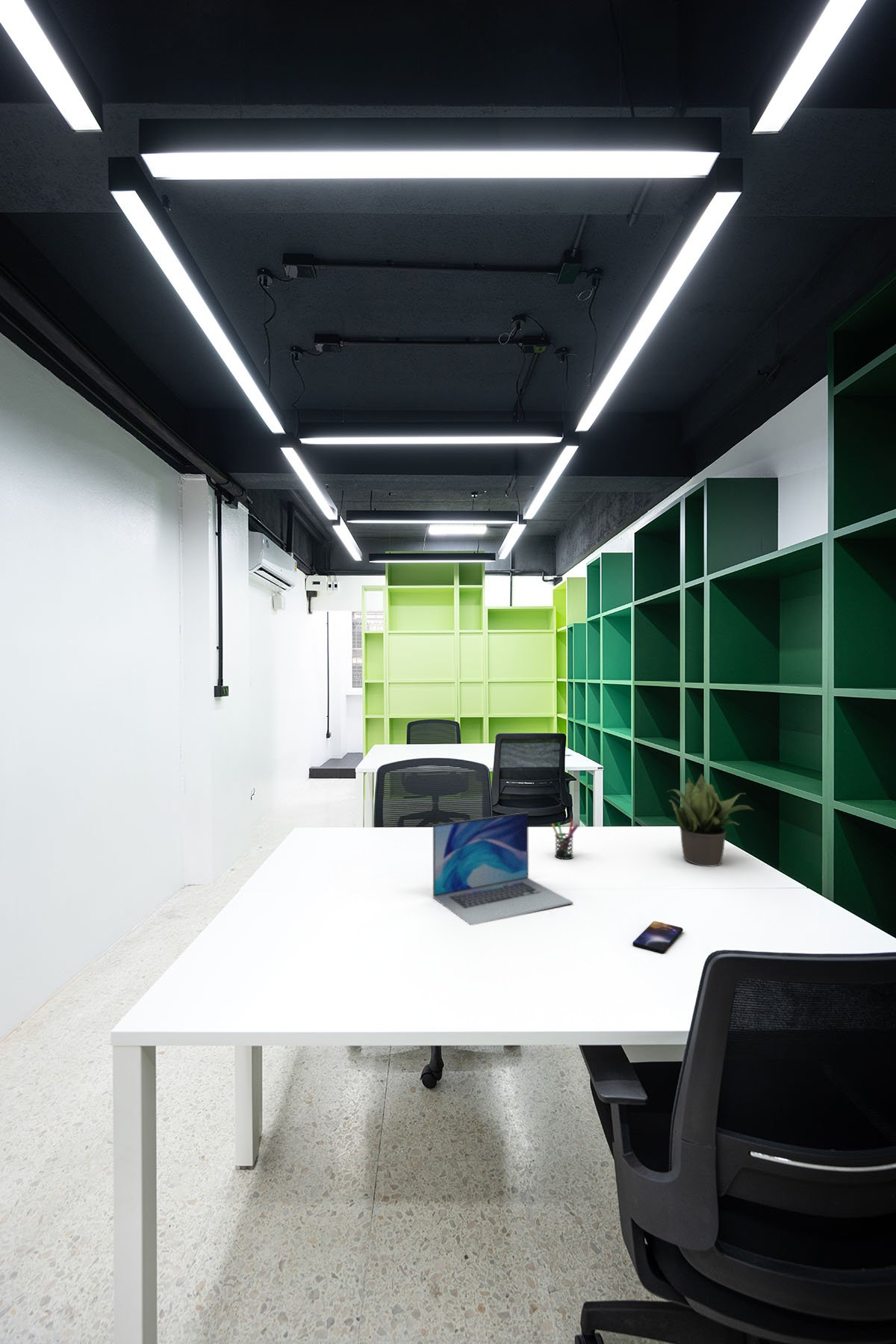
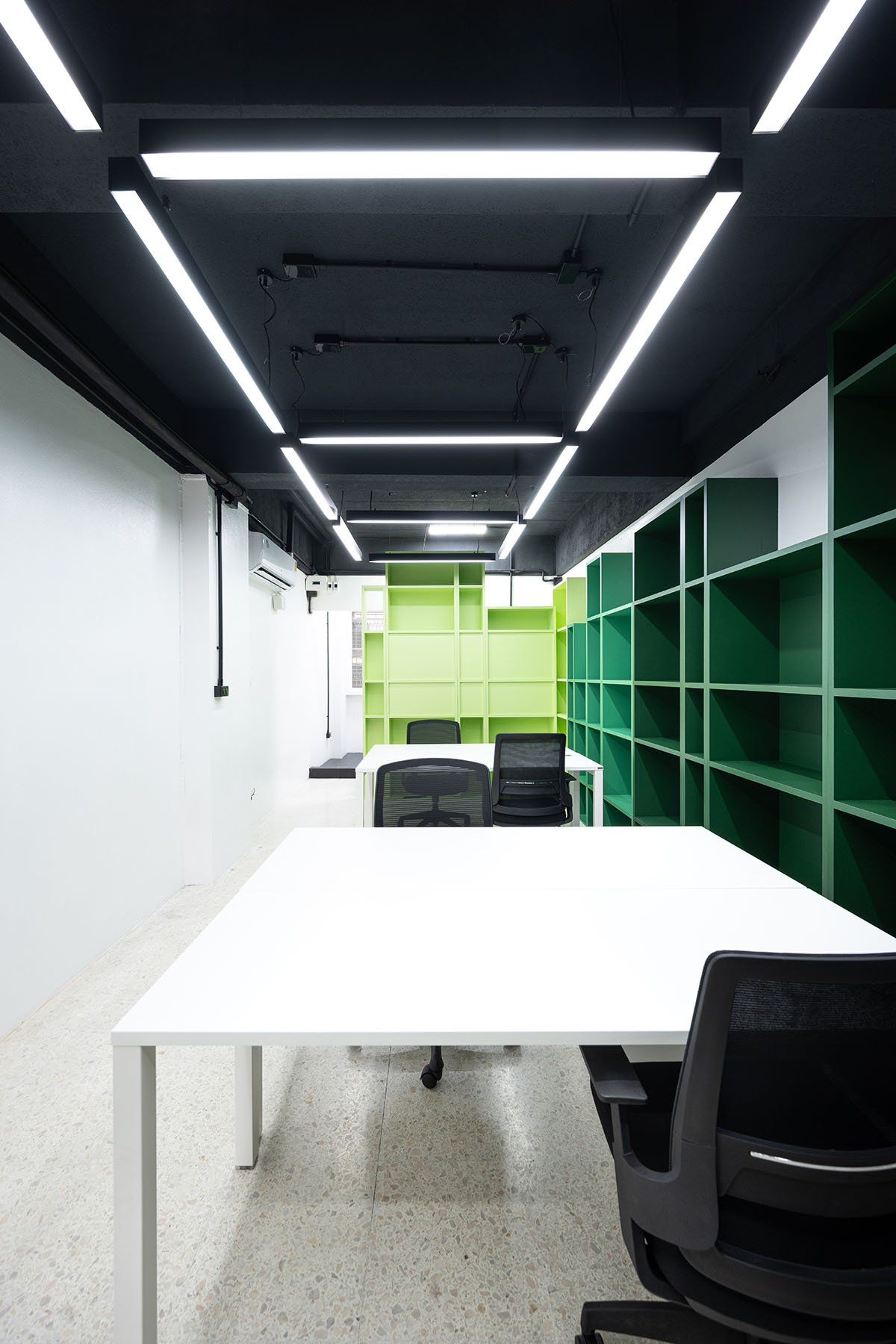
- laptop [432,812,573,926]
- potted plant [666,773,754,867]
- pen holder [551,818,579,860]
- smartphone [632,921,683,954]
